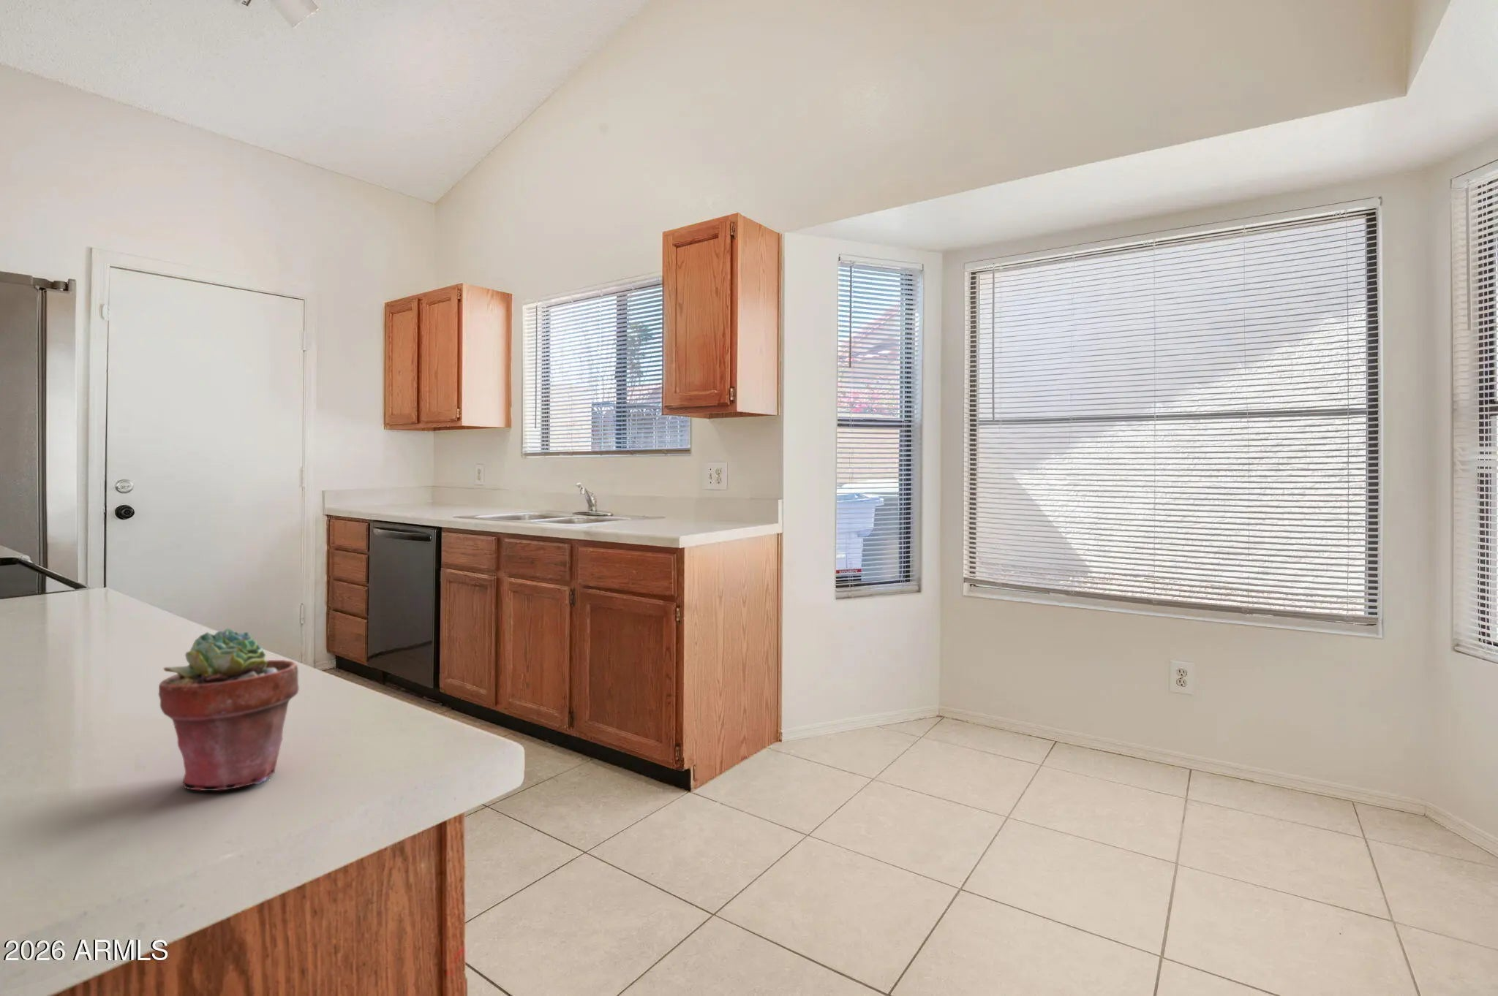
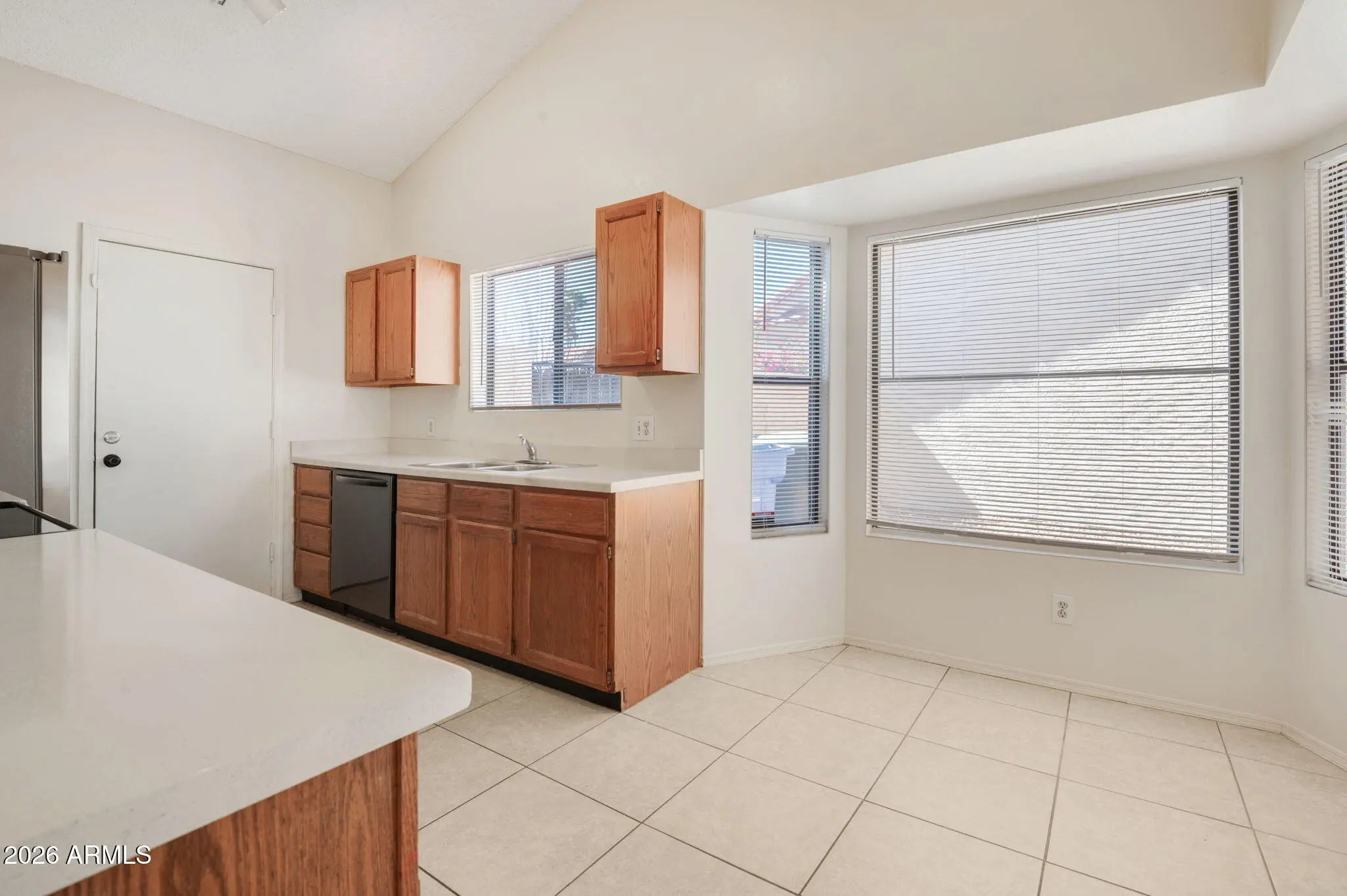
- potted succulent [158,627,300,791]
